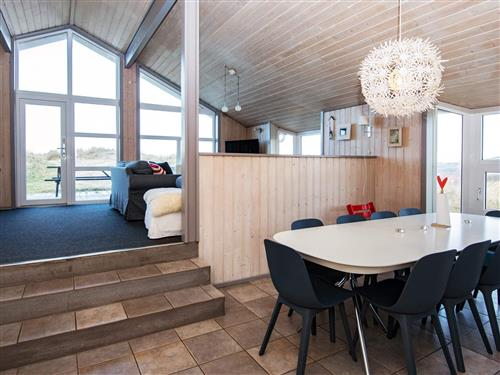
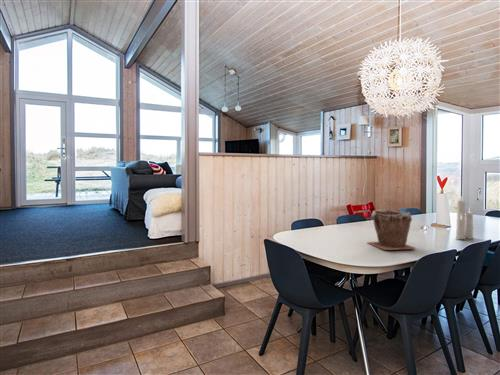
+ candle [455,197,474,240]
+ plant pot [367,208,417,251]
